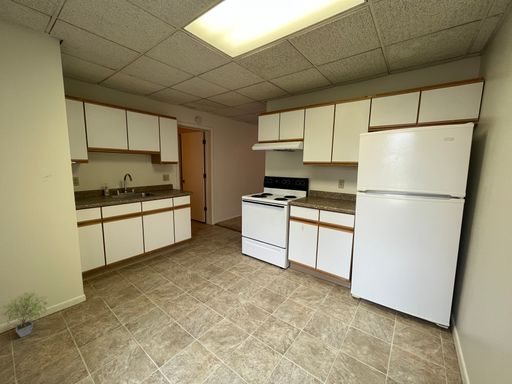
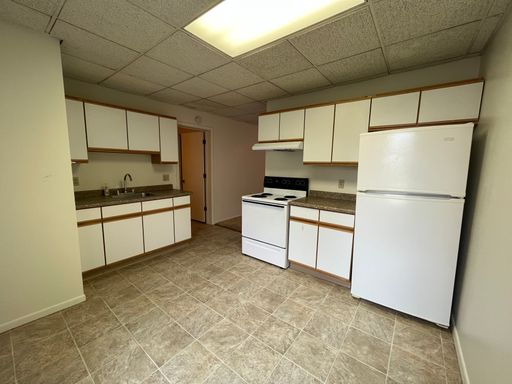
- potted plant [0,288,52,338]
